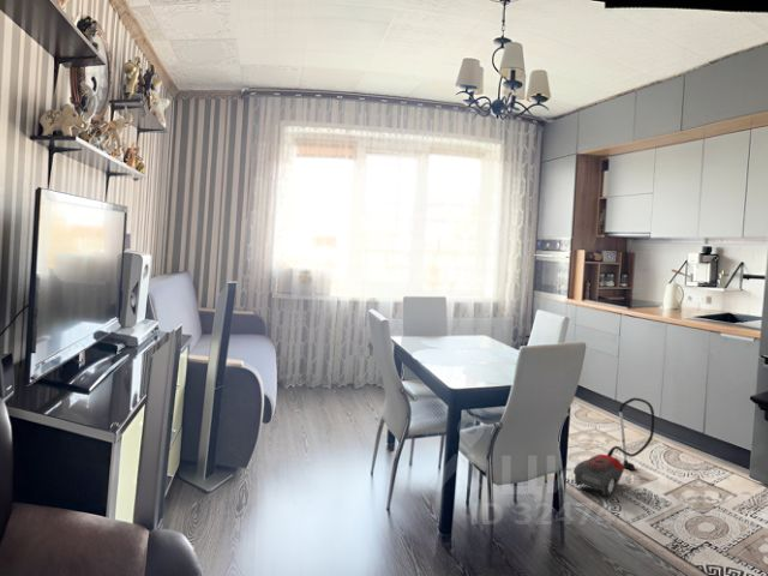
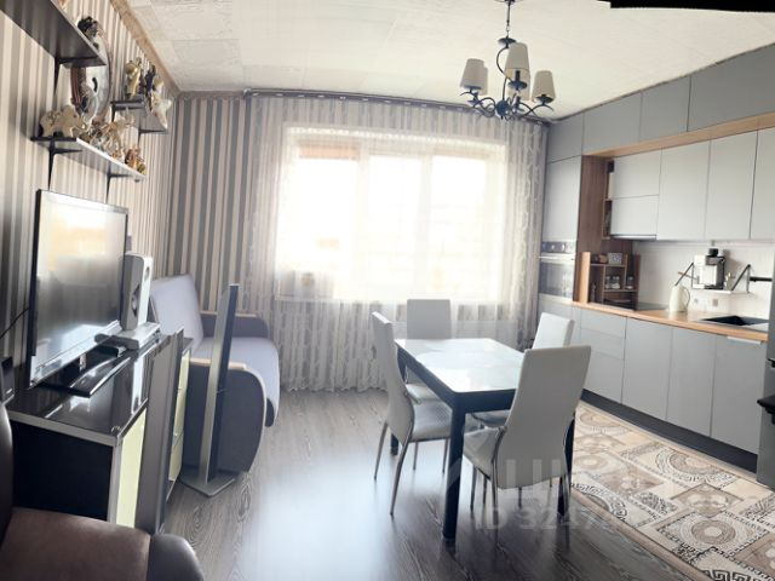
- vacuum cleaner [572,397,655,497]
